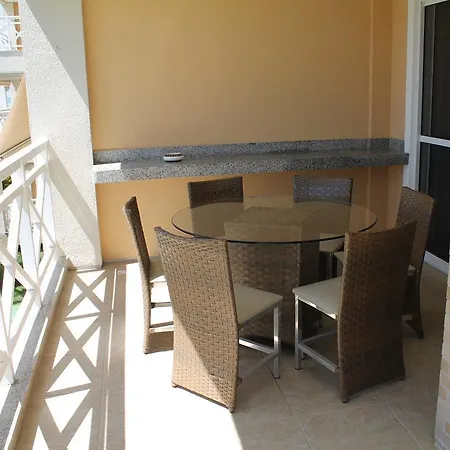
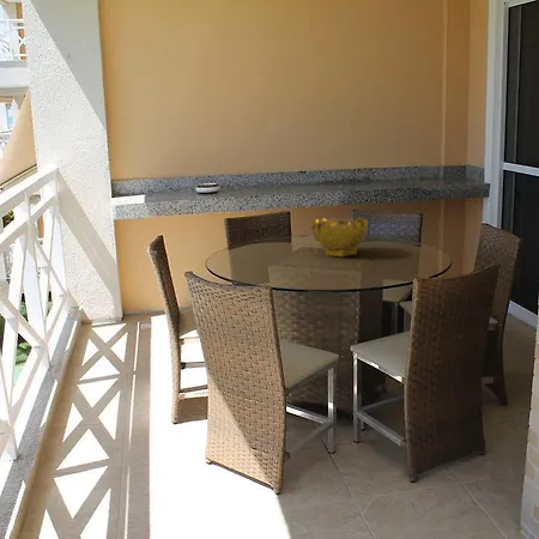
+ decorative bowl [309,216,369,258]
